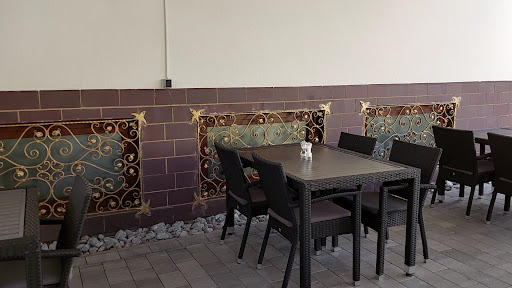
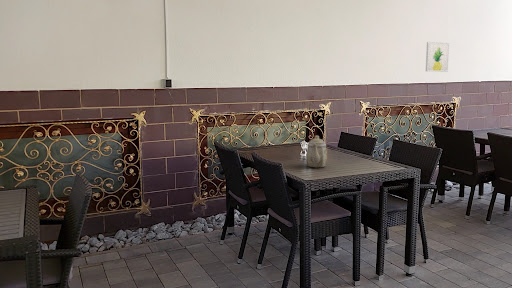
+ teapot [305,135,328,168]
+ wall art [425,41,450,73]
